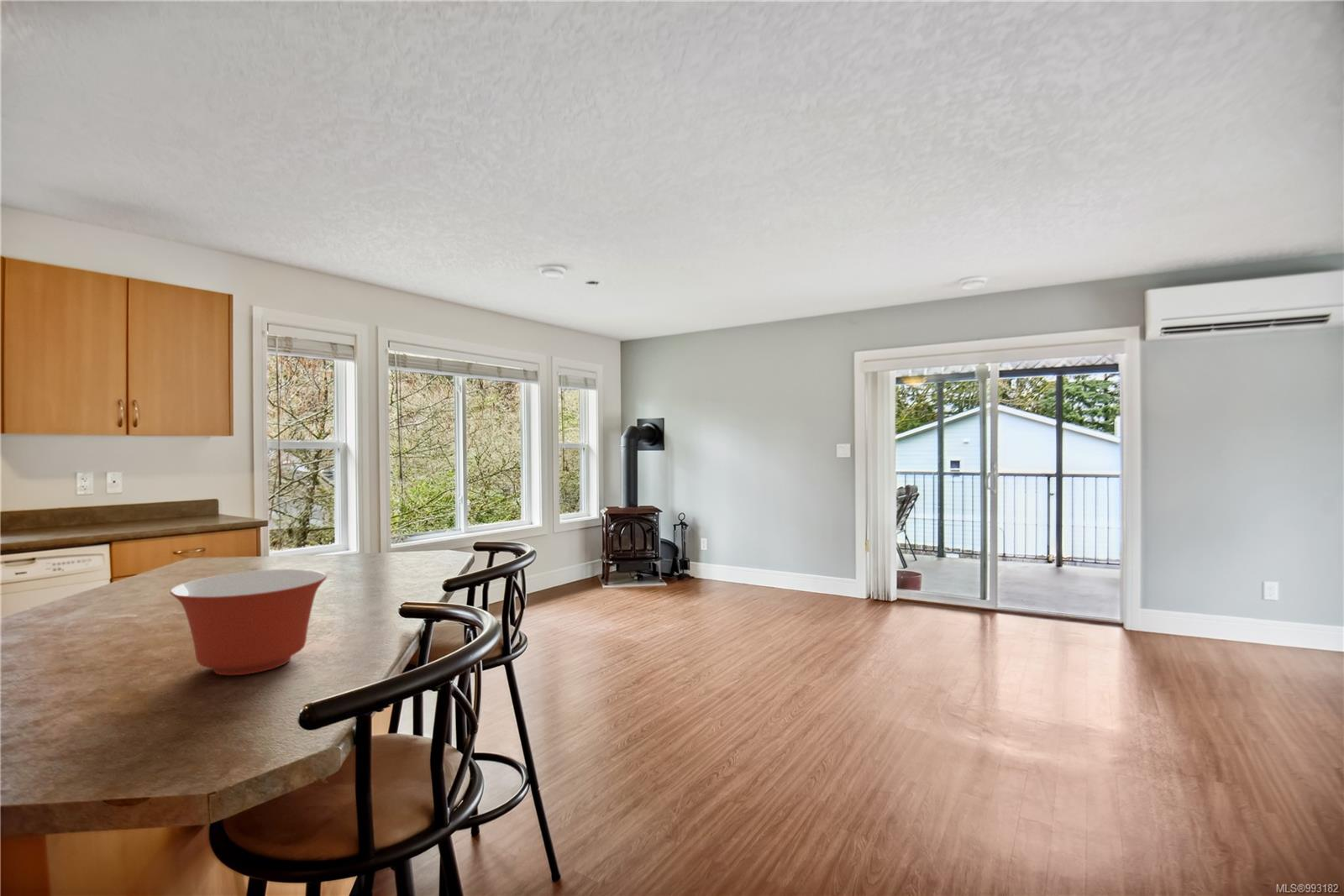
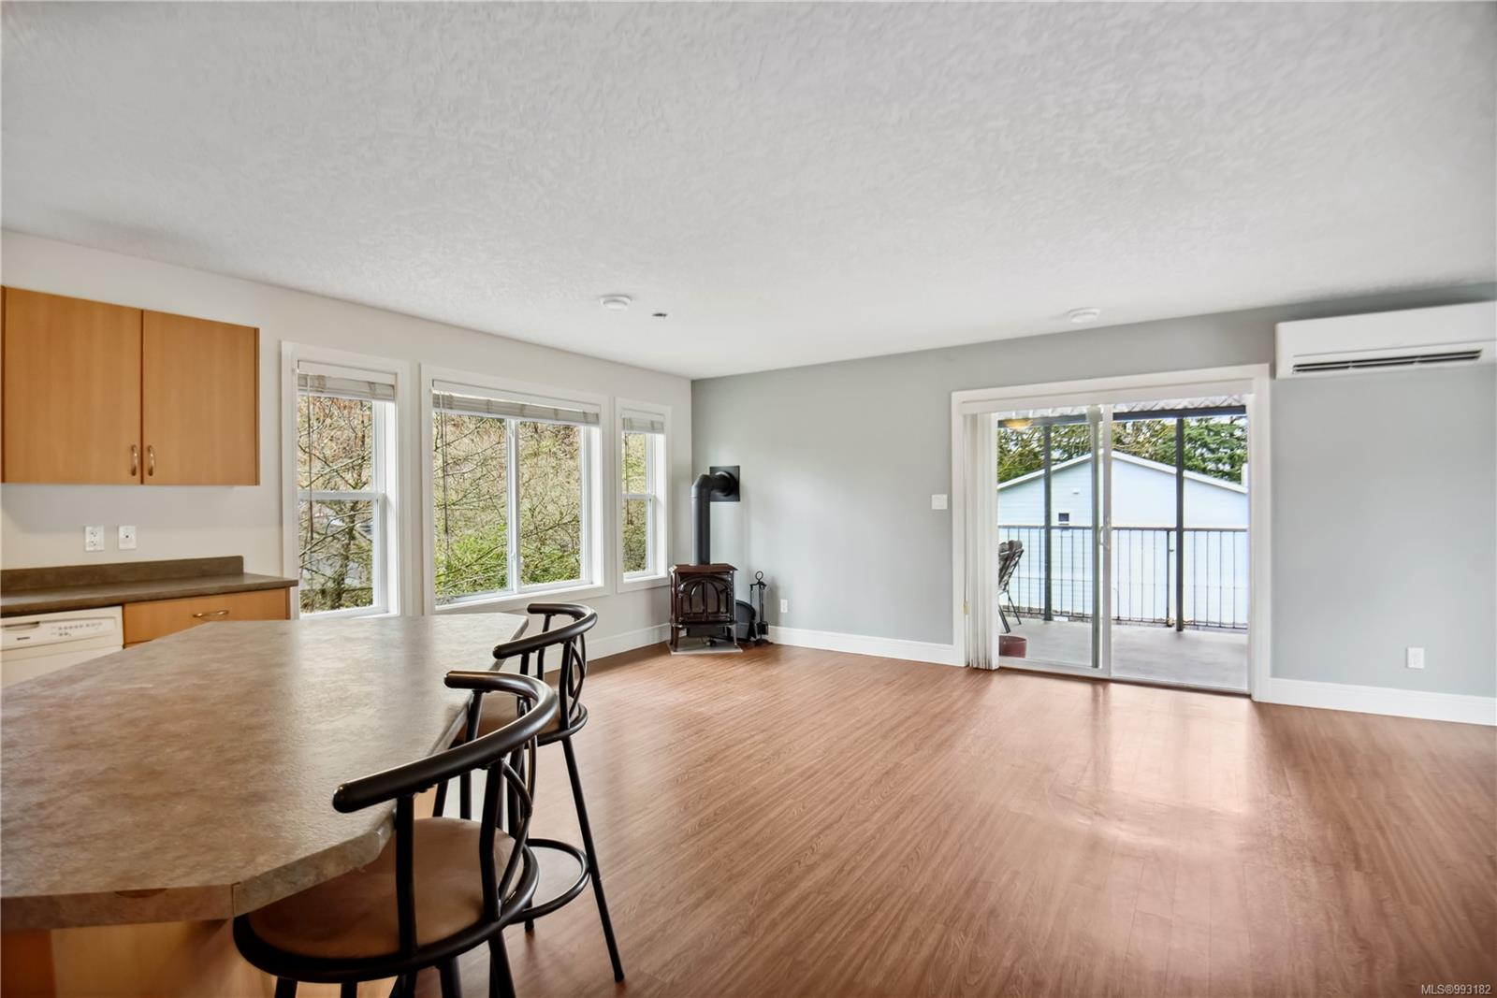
- mixing bowl [170,569,328,676]
